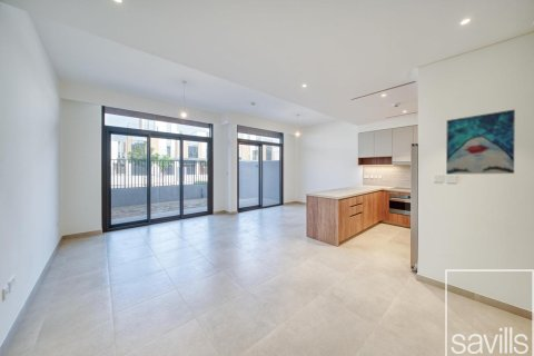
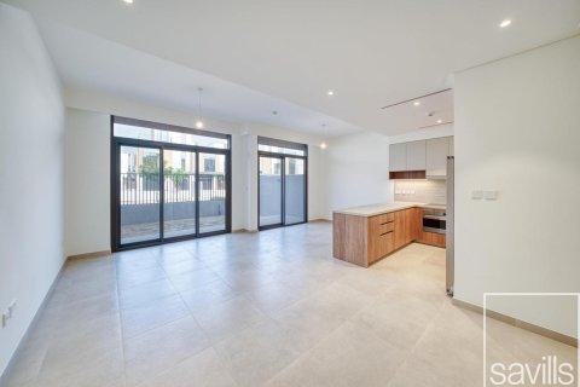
- wall art [445,108,516,176]
